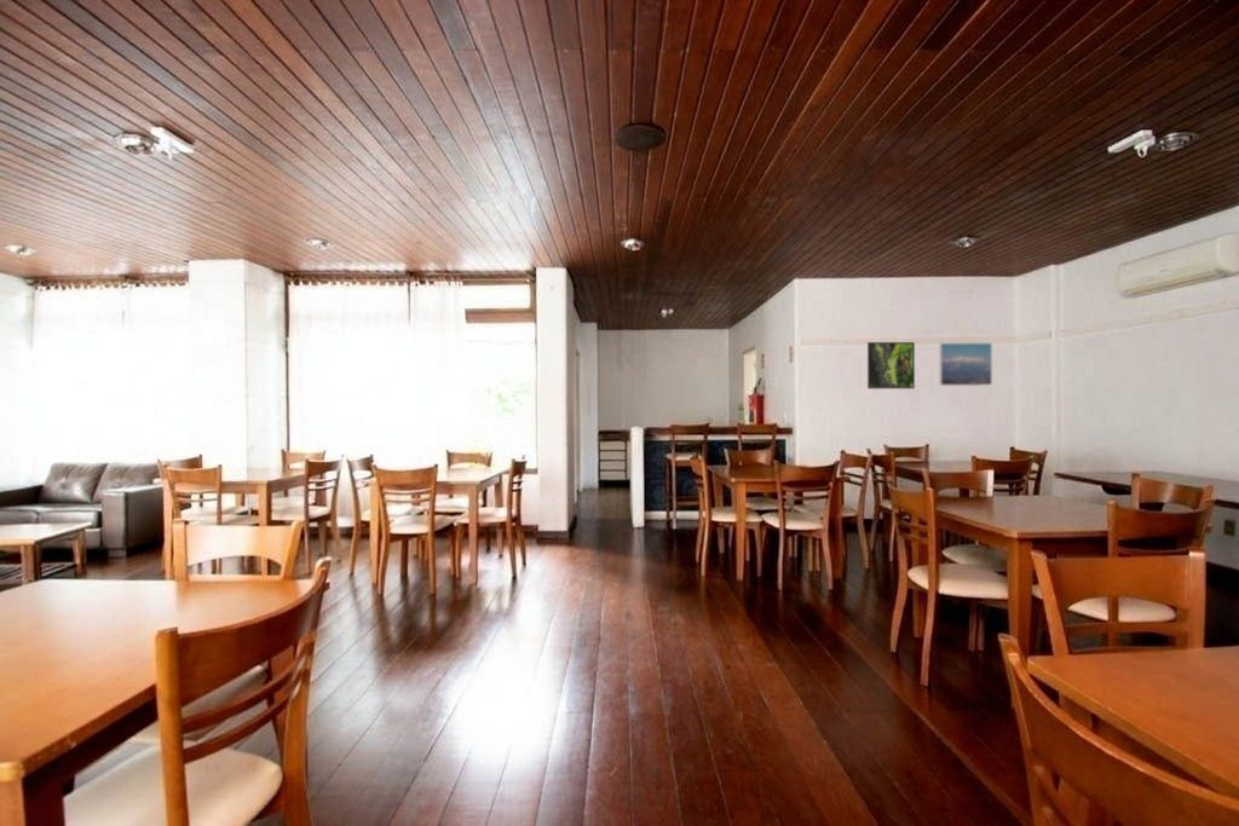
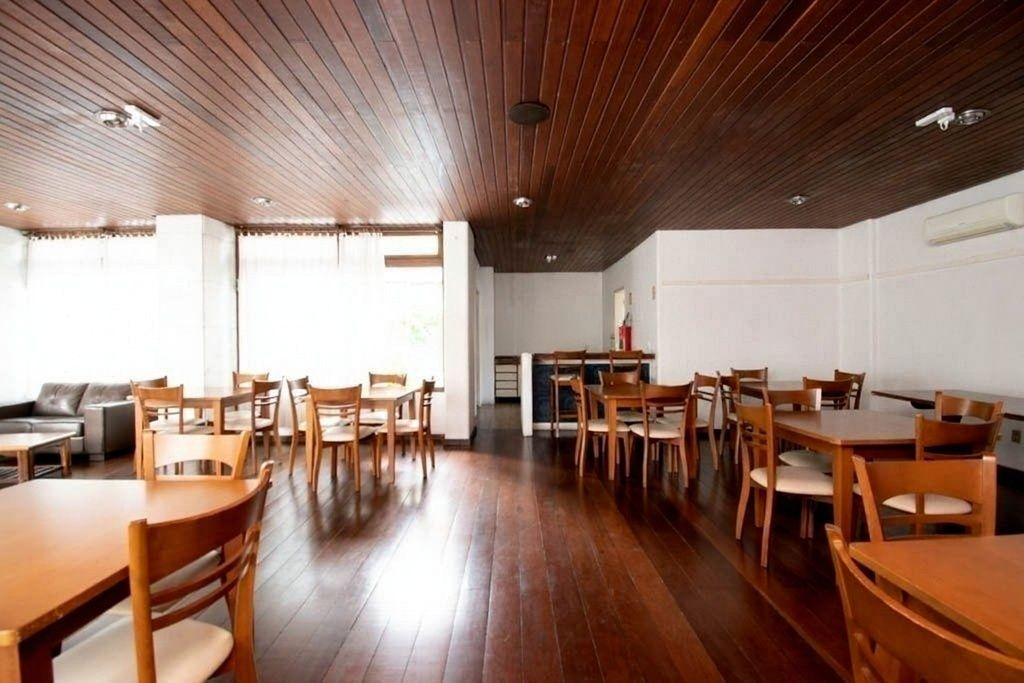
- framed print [866,341,916,389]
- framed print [938,342,993,387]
